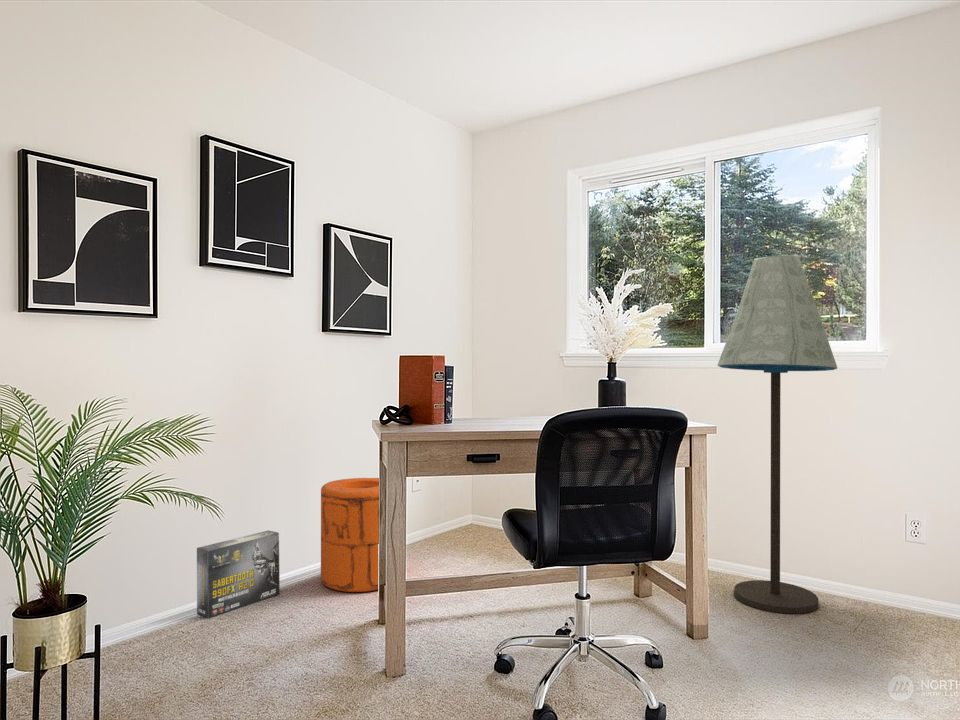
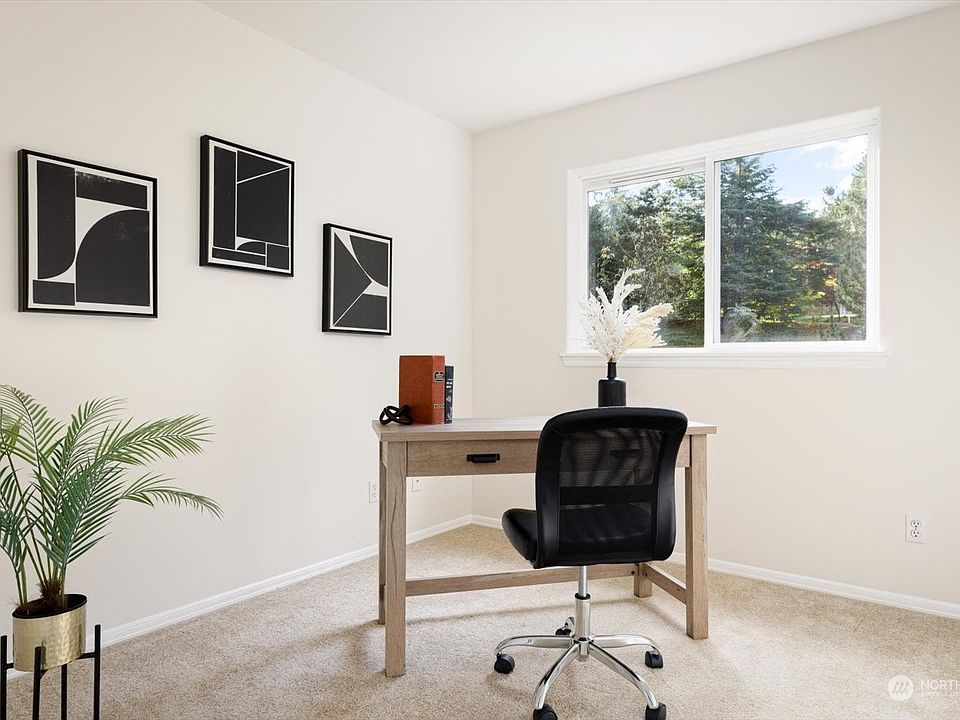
- floor lamp [716,254,838,614]
- box [196,529,281,620]
- trash can [320,477,380,593]
